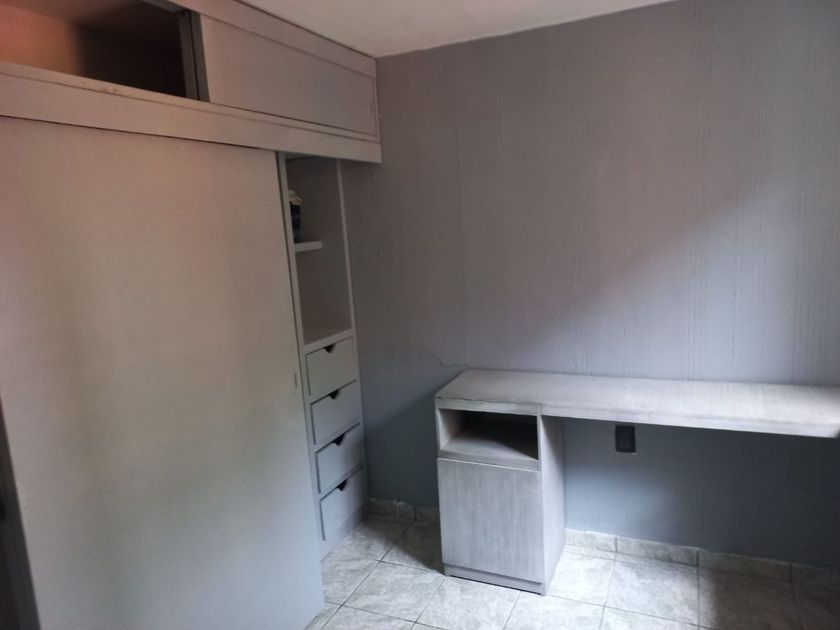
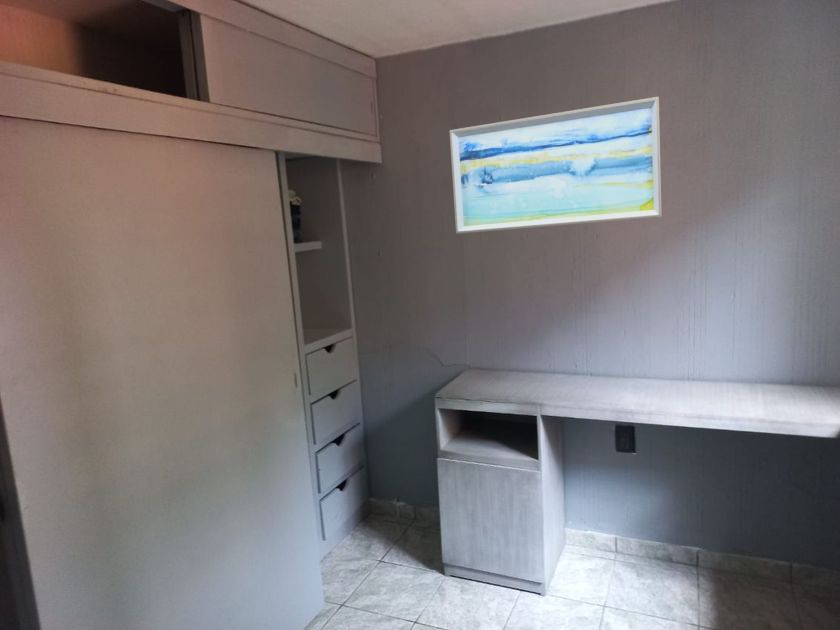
+ wall art [449,96,663,234]
